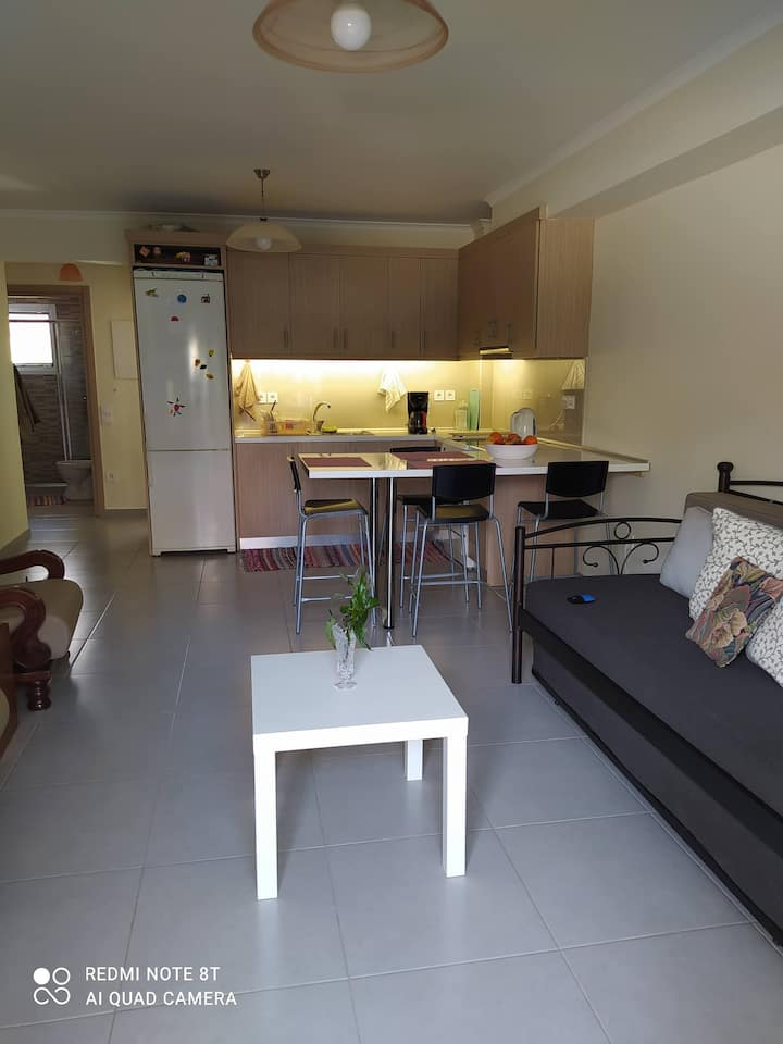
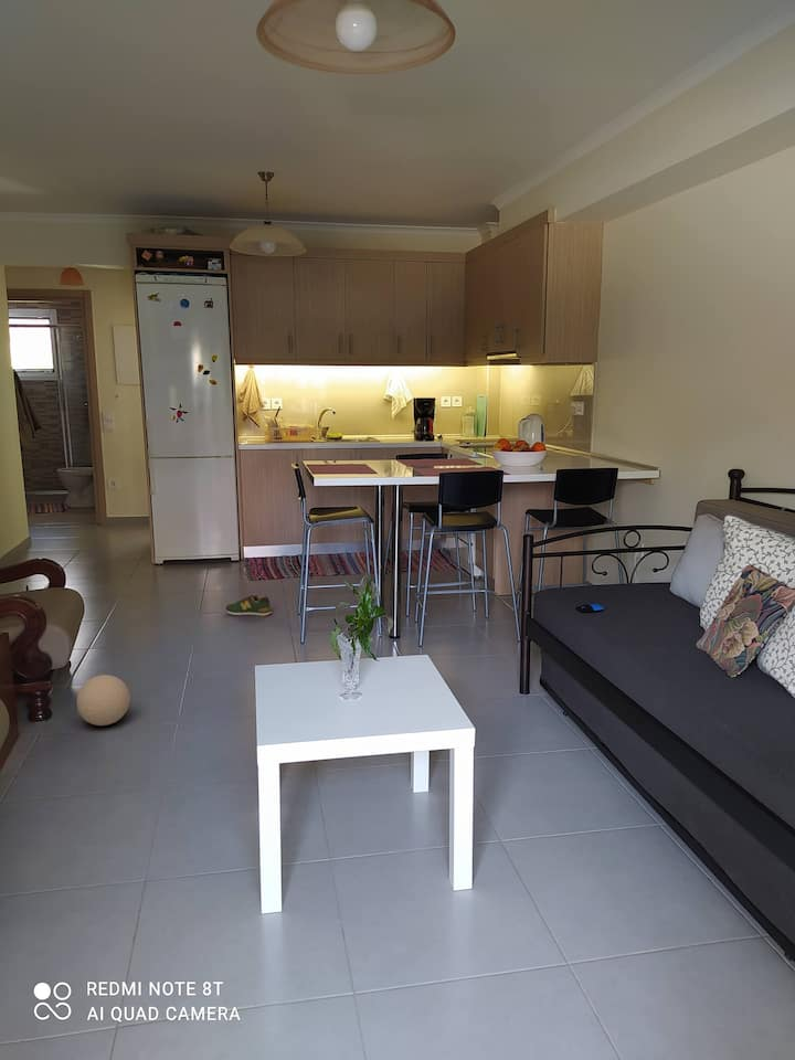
+ ball [76,674,131,727]
+ shoe [225,593,273,617]
